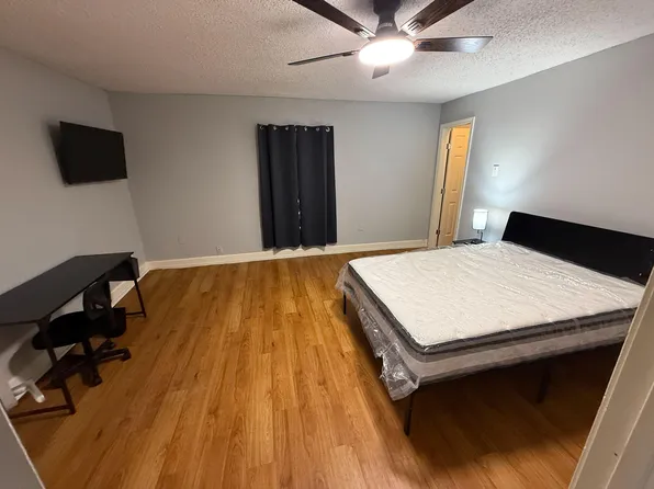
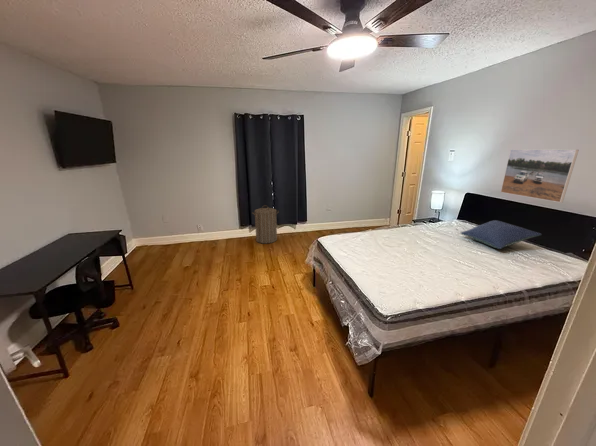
+ pillow [460,219,543,250]
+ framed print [500,148,580,204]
+ laundry hamper [251,204,280,244]
